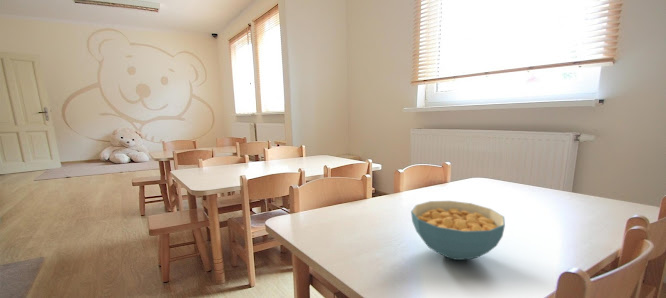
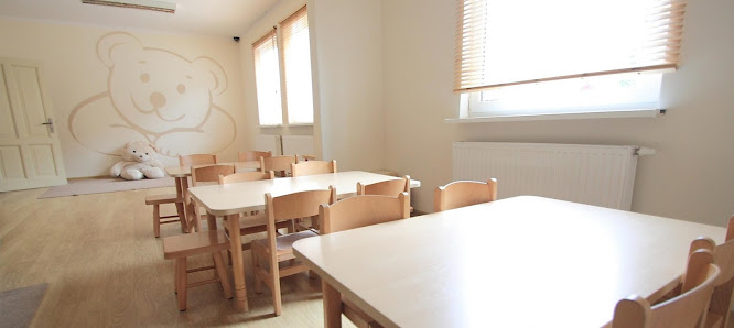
- cereal bowl [410,200,506,261]
